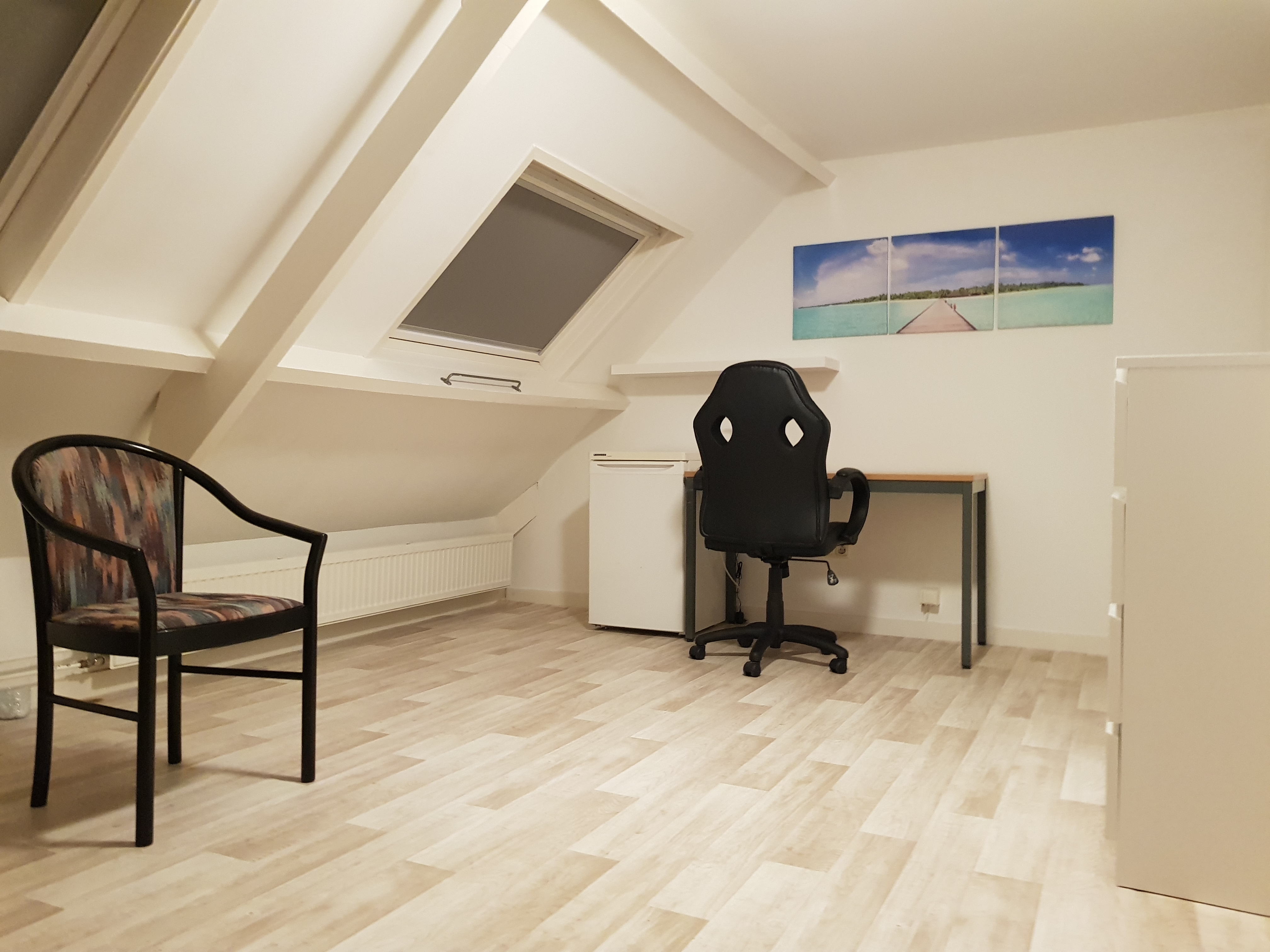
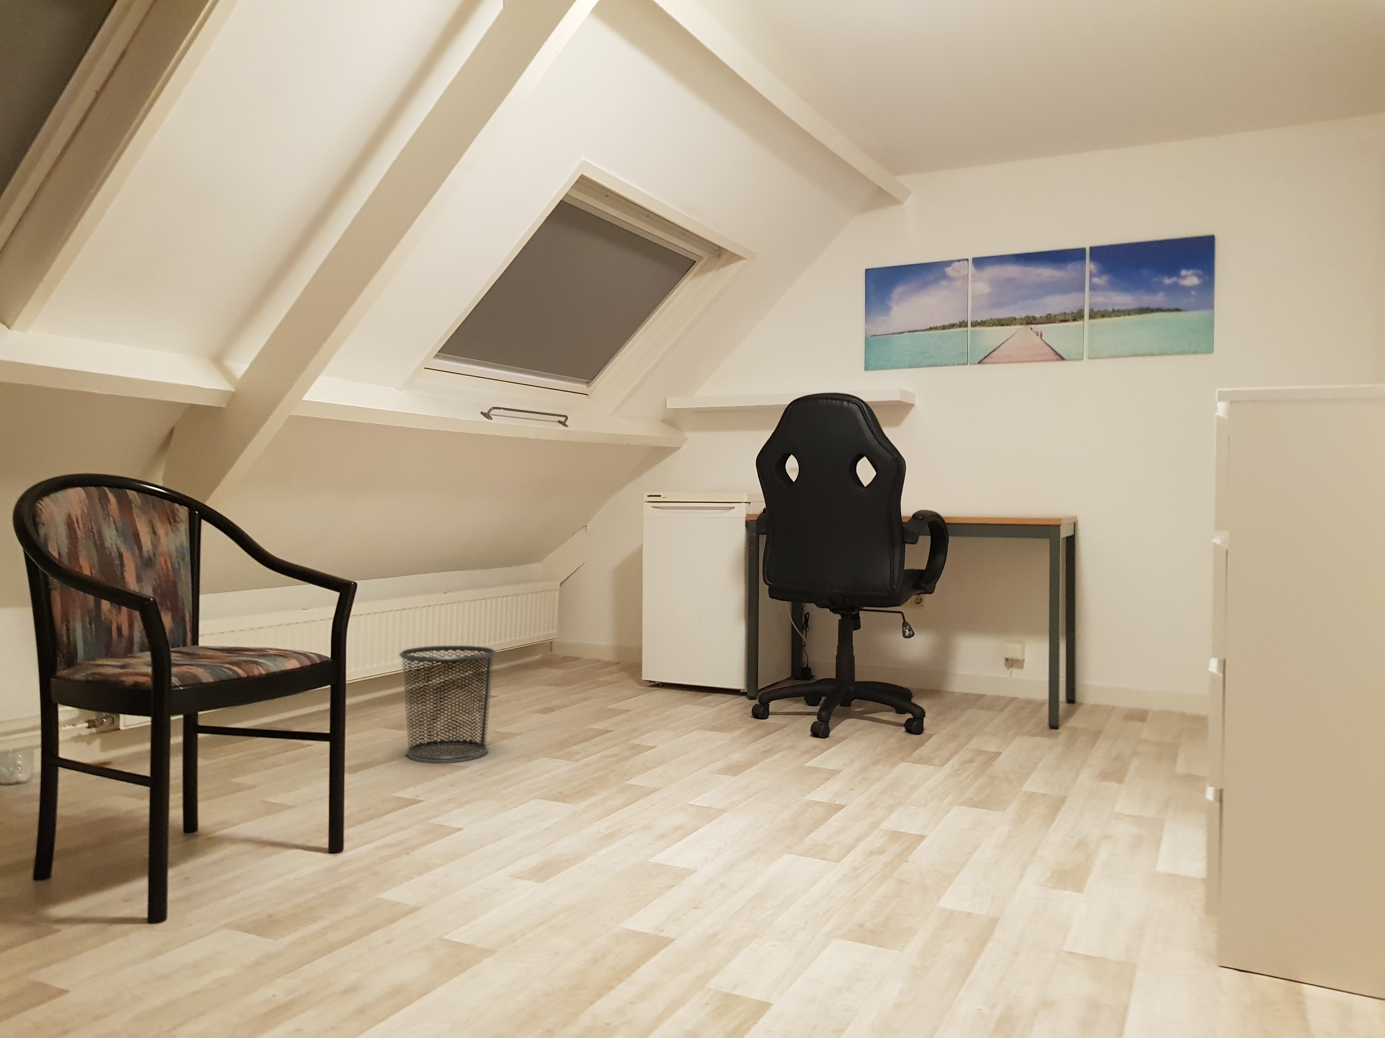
+ waste bin [399,645,496,761]
